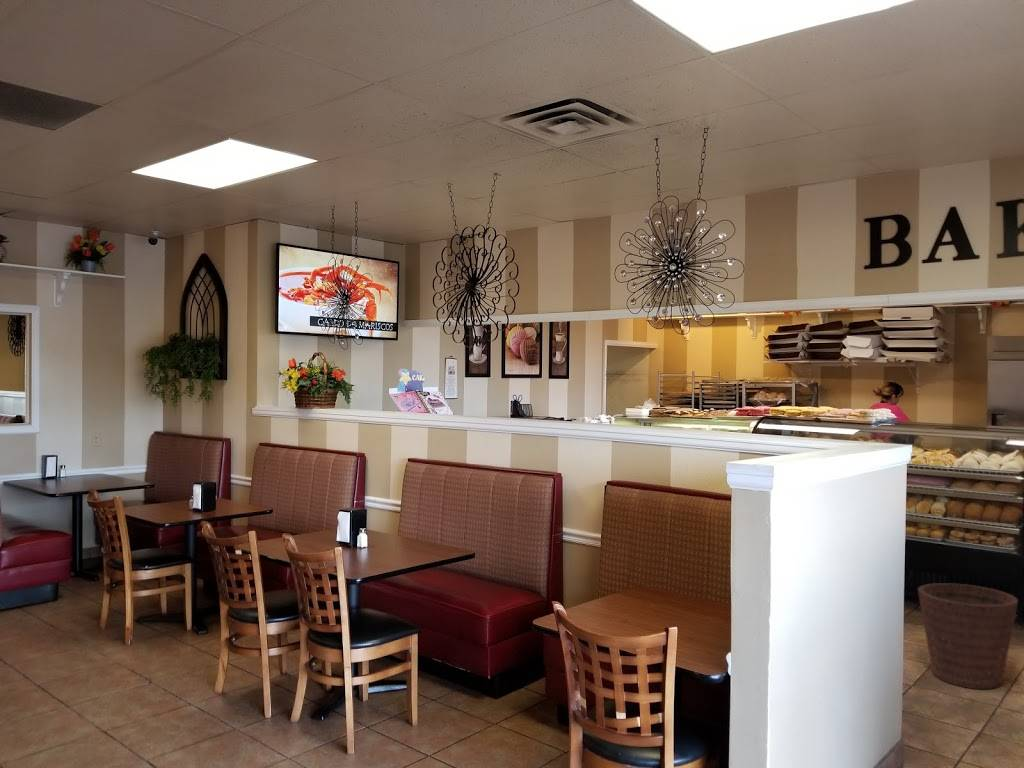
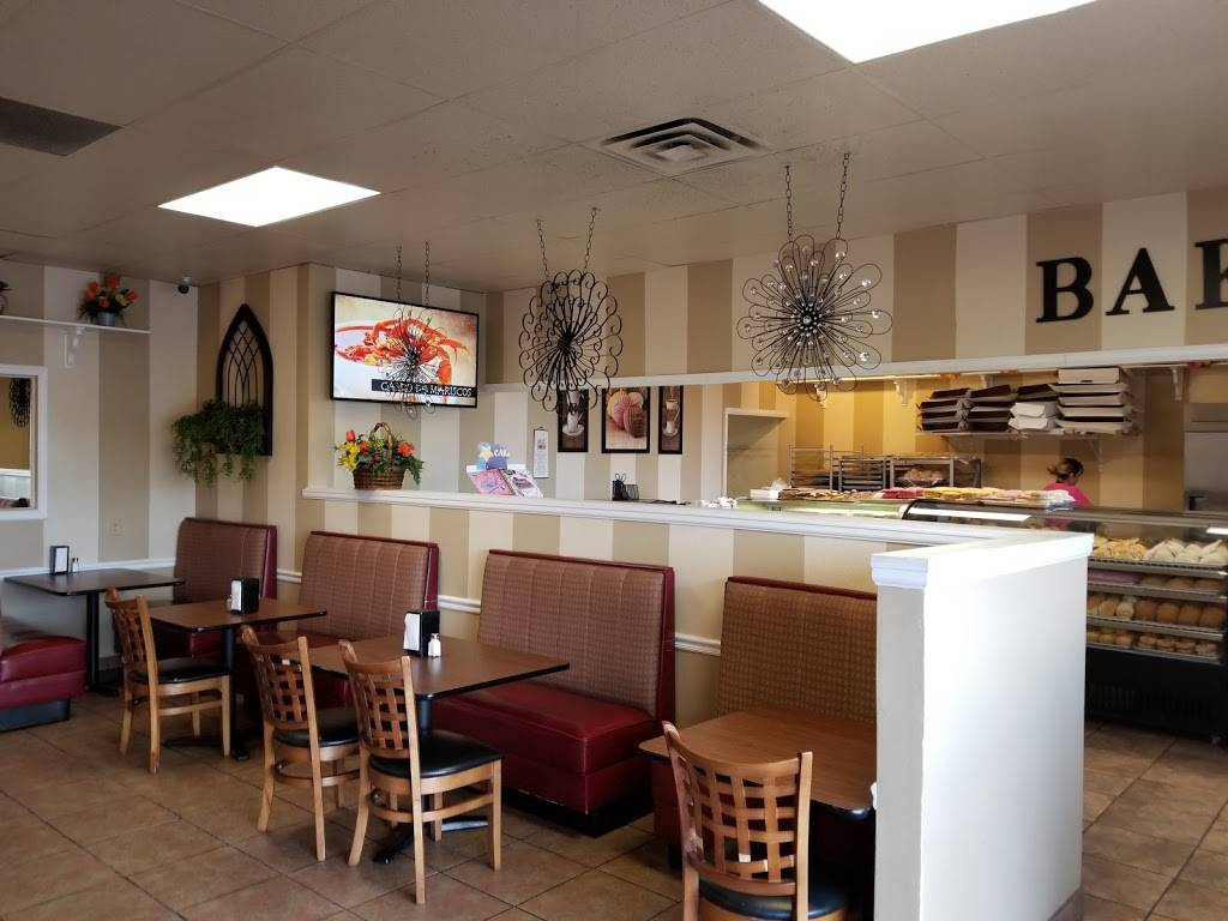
- basket [917,582,1019,690]
